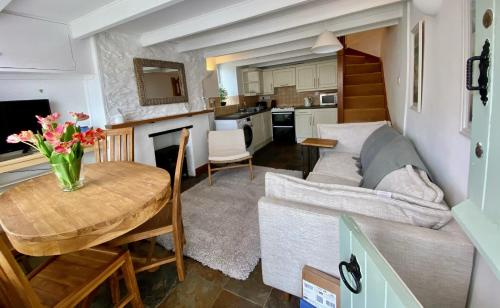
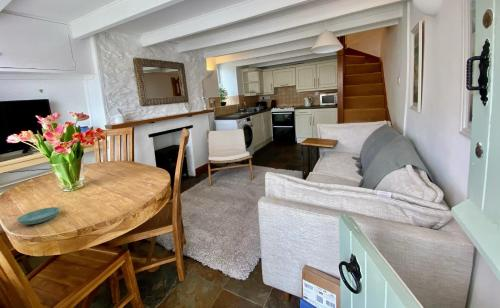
+ saucer [16,206,60,225]
